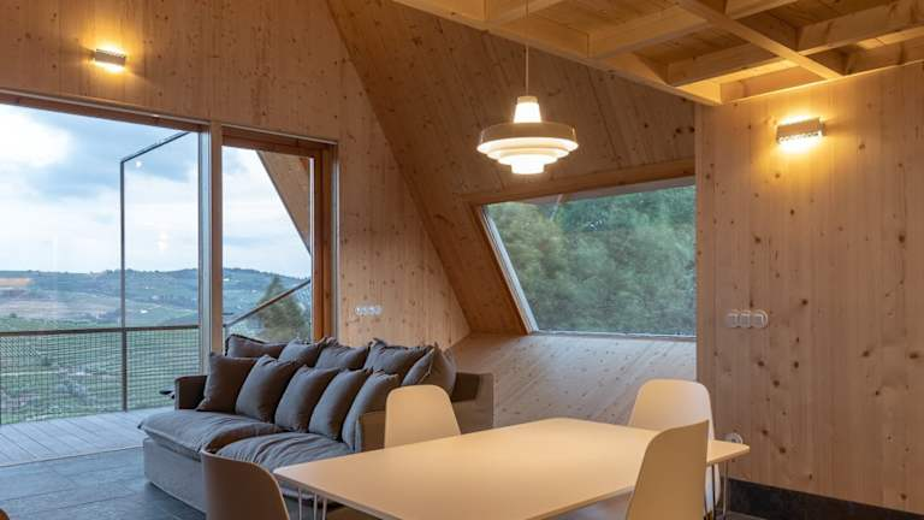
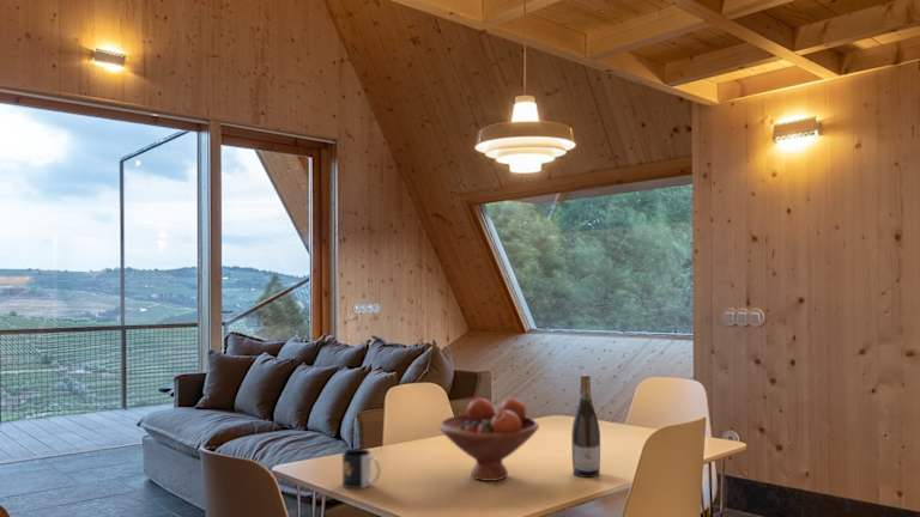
+ mug [341,448,382,489]
+ fruit bowl [438,397,540,482]
+ wine bottle [570,373,601,479]
